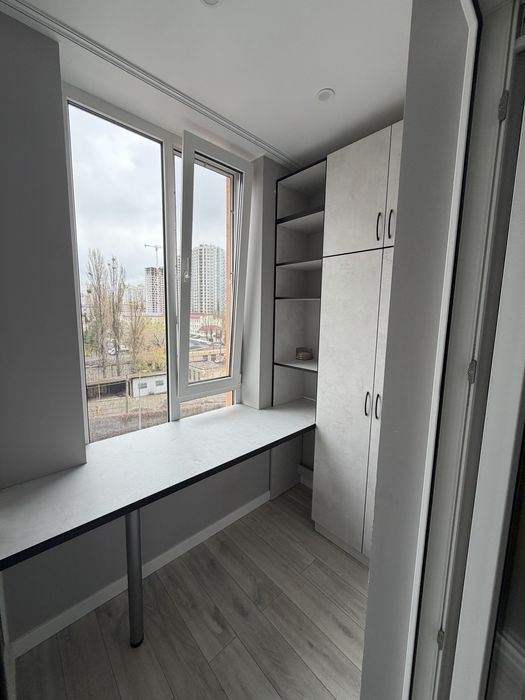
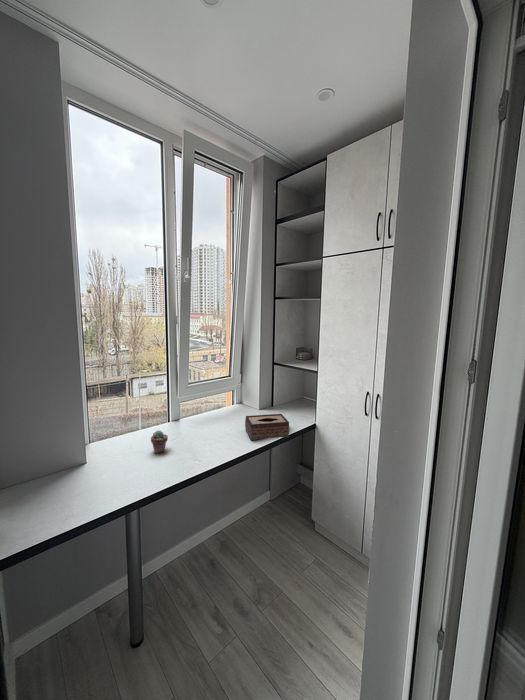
+ potted succulent [150,430,169,455]
+ tissue box [244,413,290,441]
